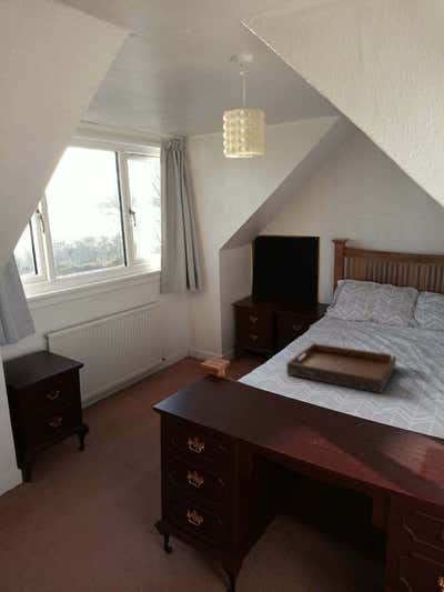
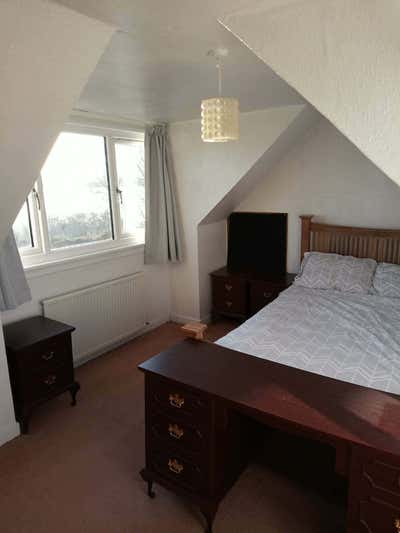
- serving tray [285,342,397,394]
